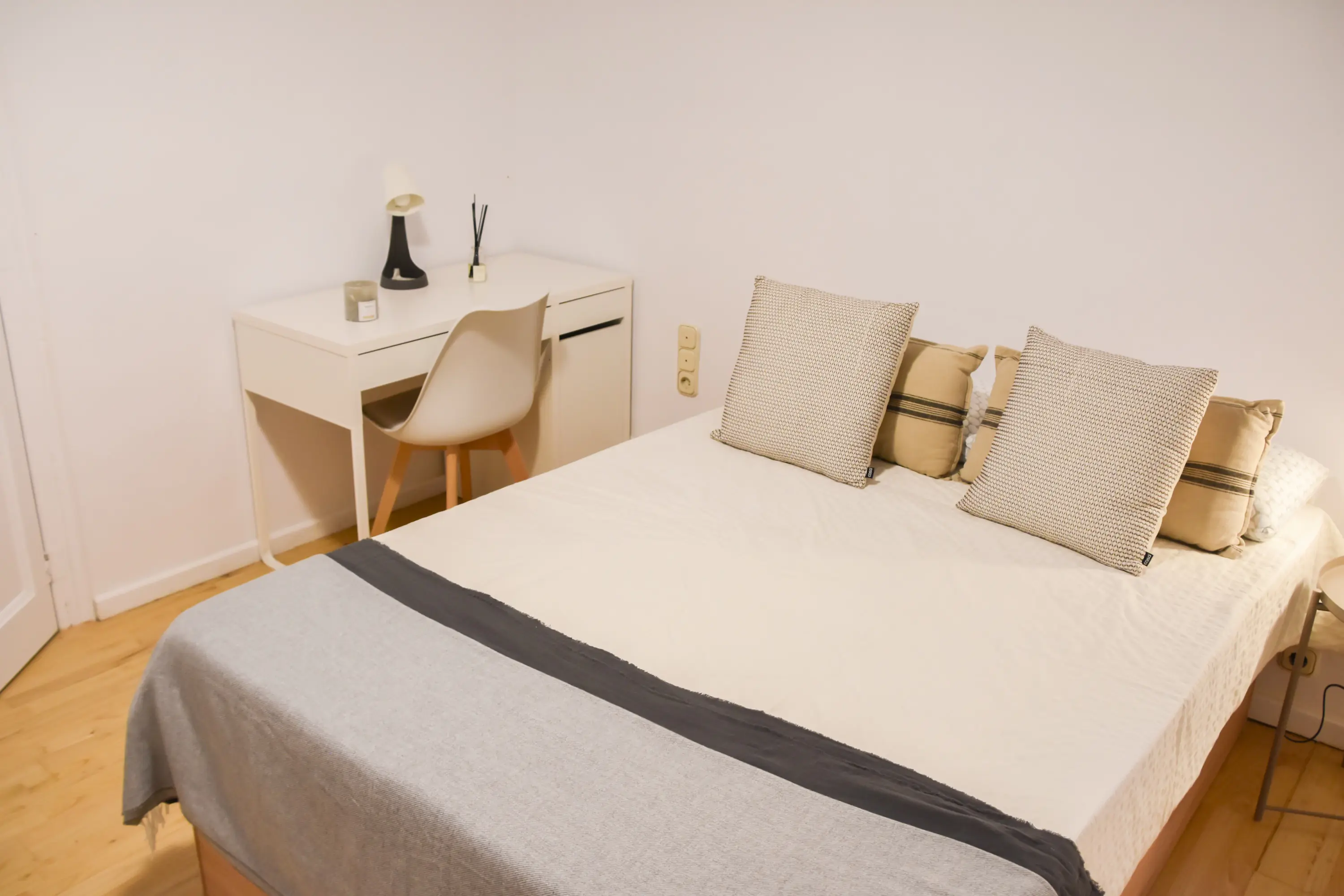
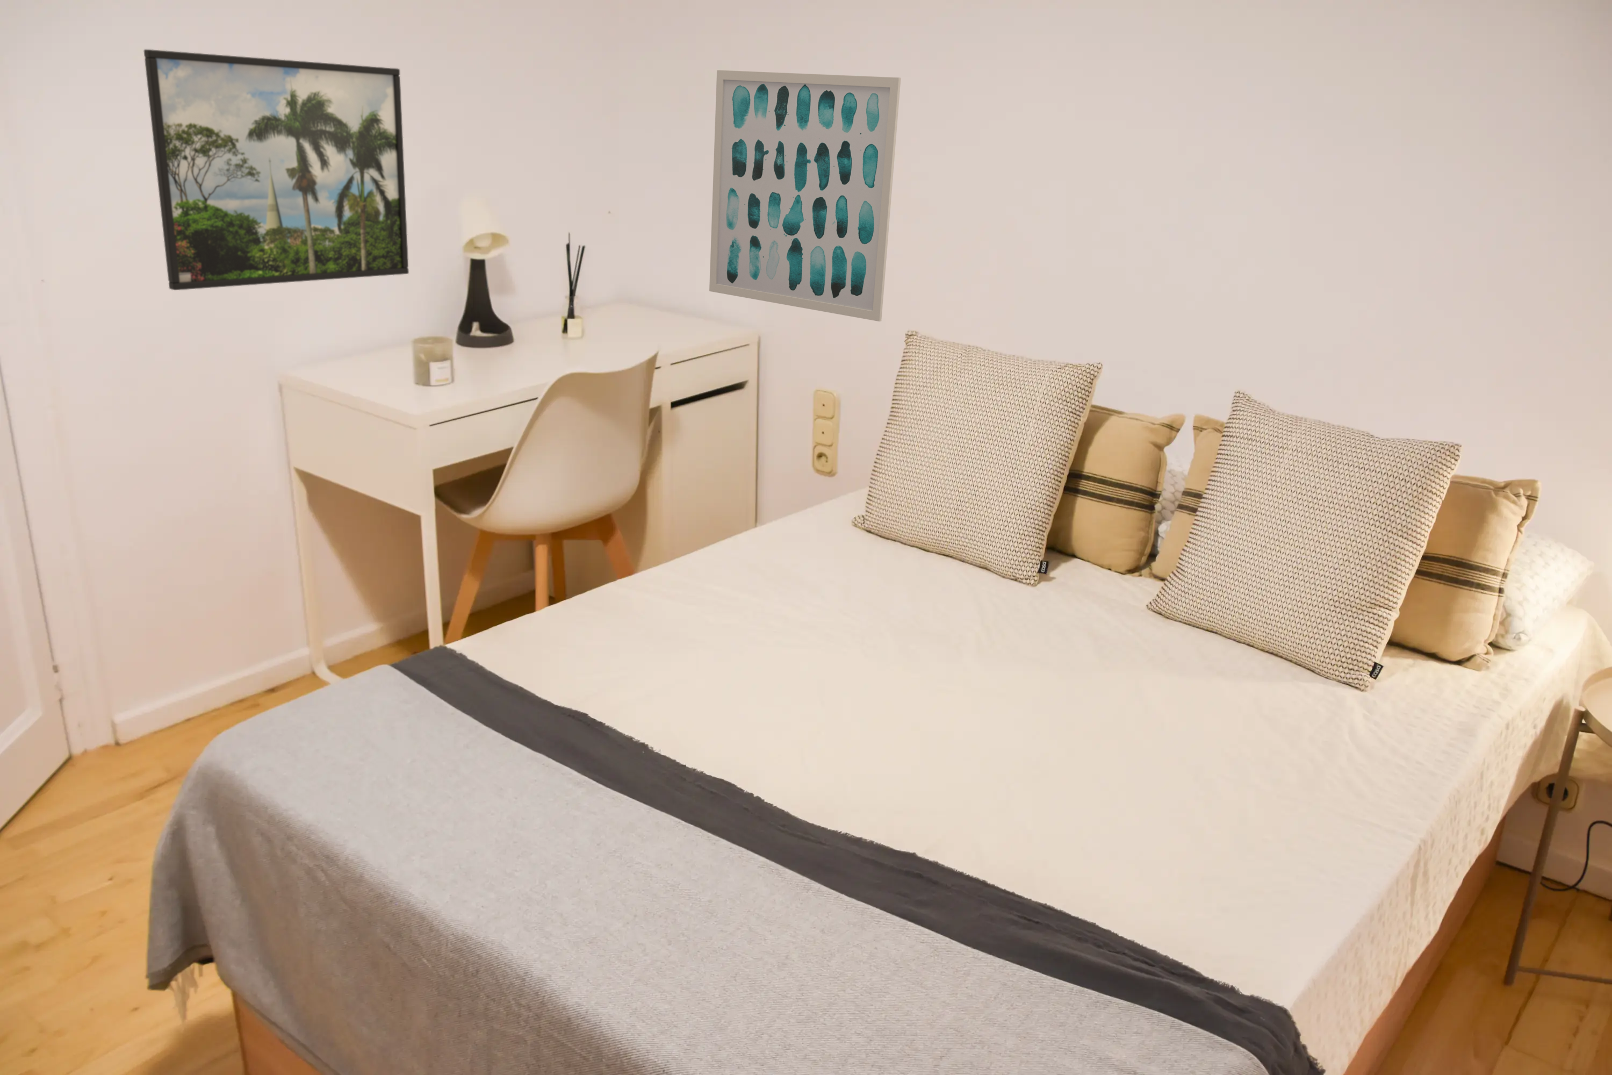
+ wall art [709,70,902,322]
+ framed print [144,49,409,290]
